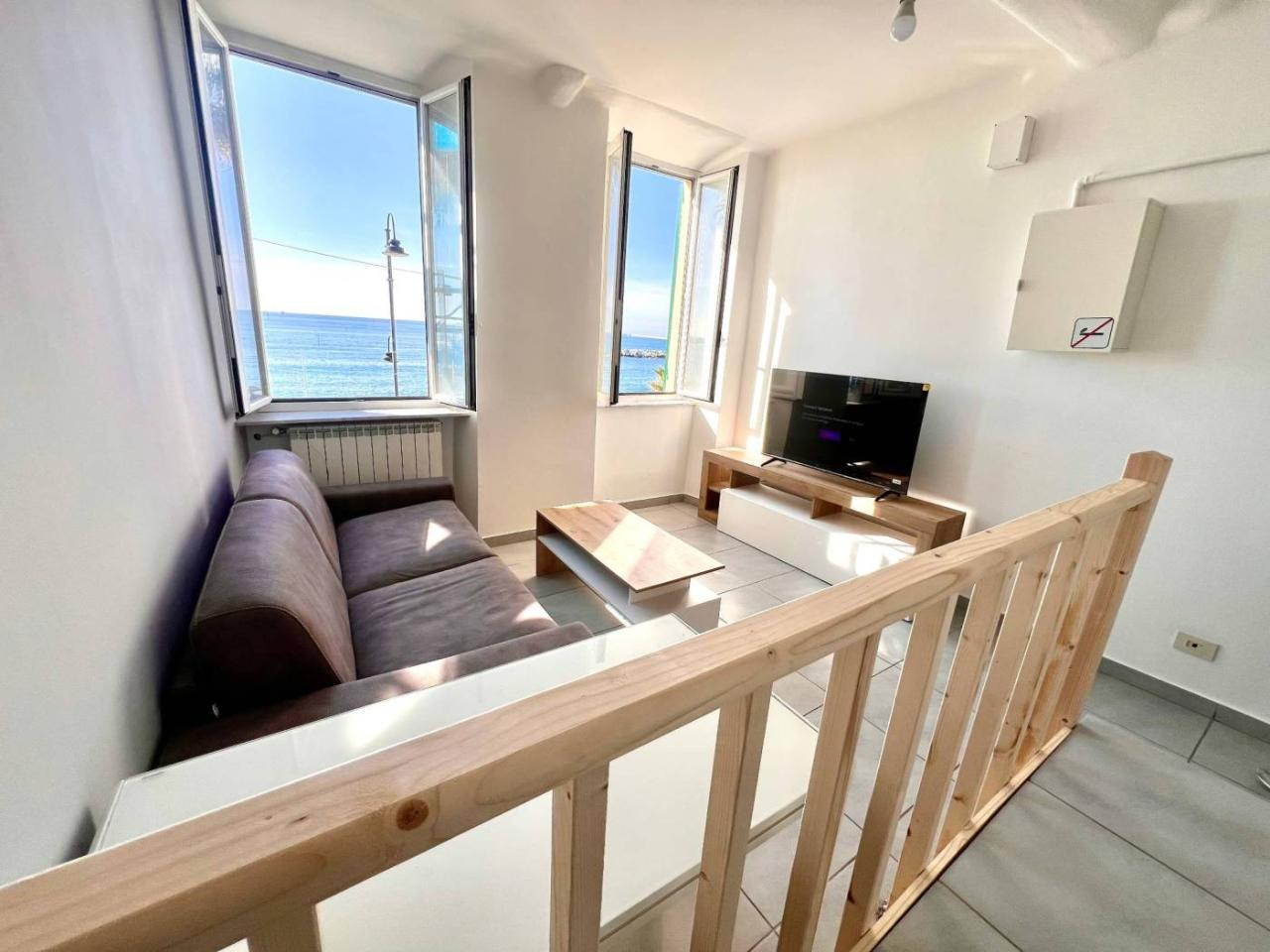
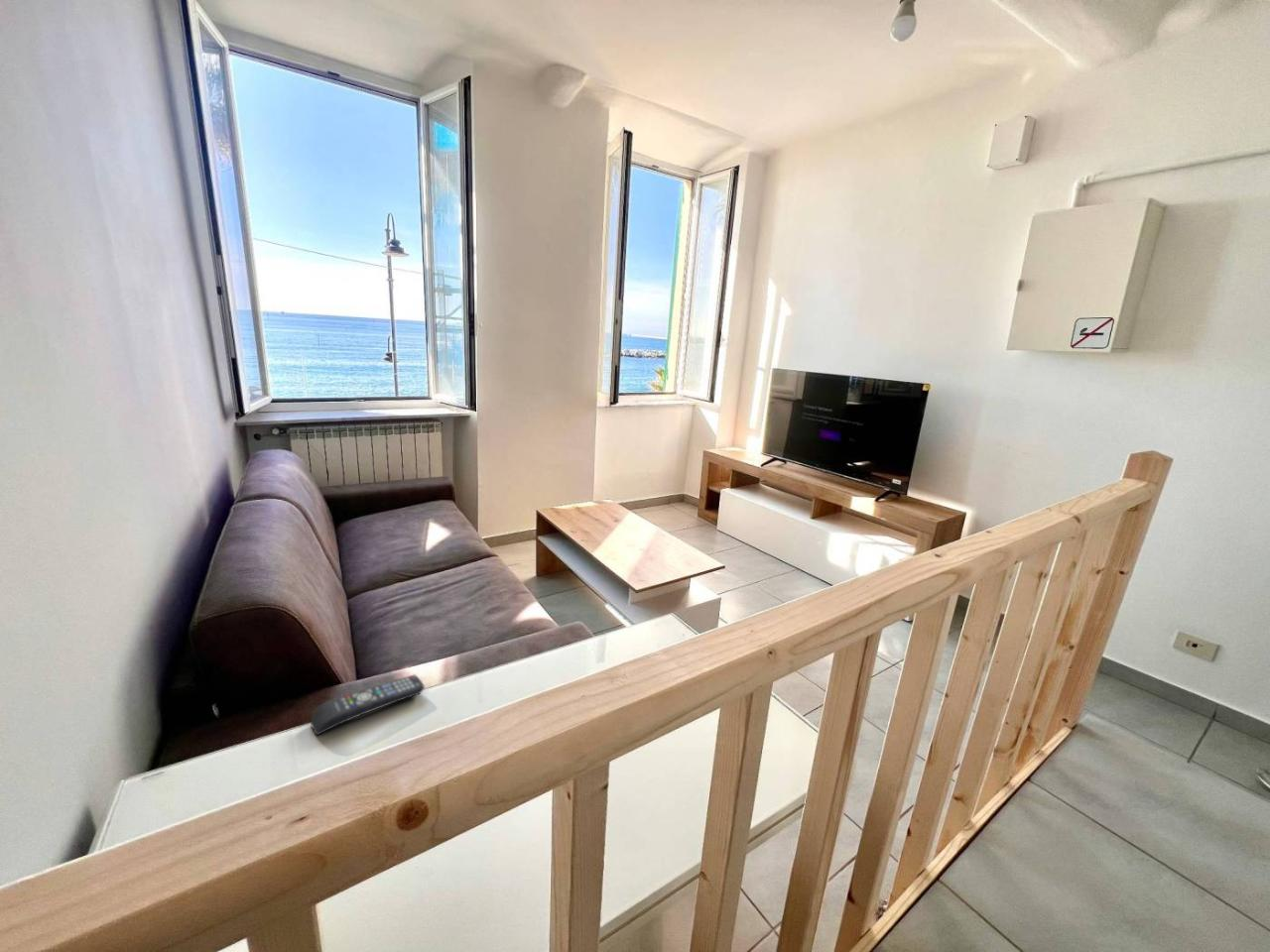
+ remote control [310,673,425,737]
